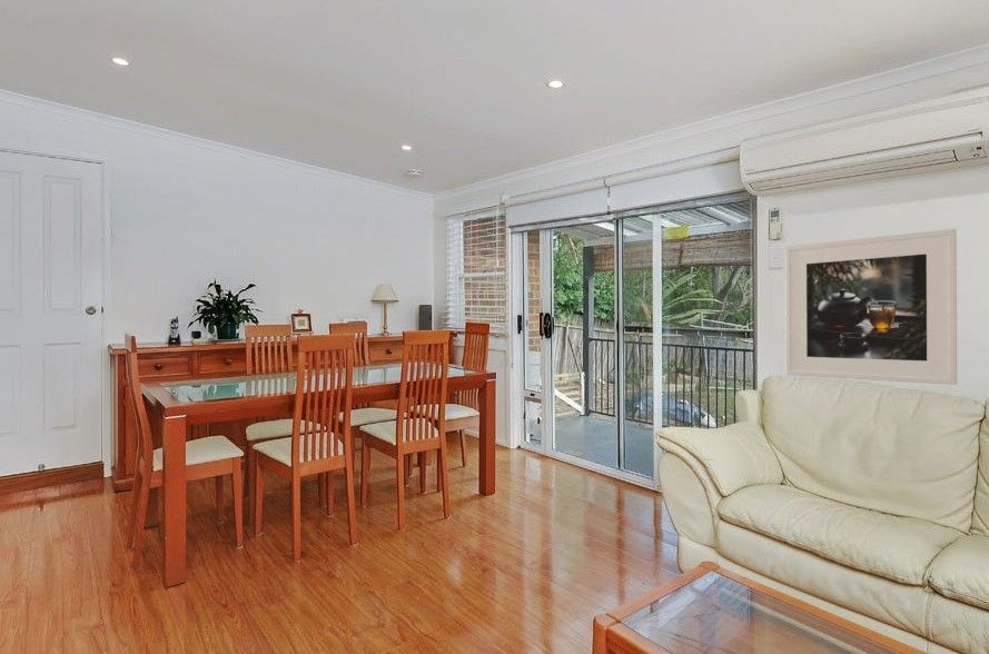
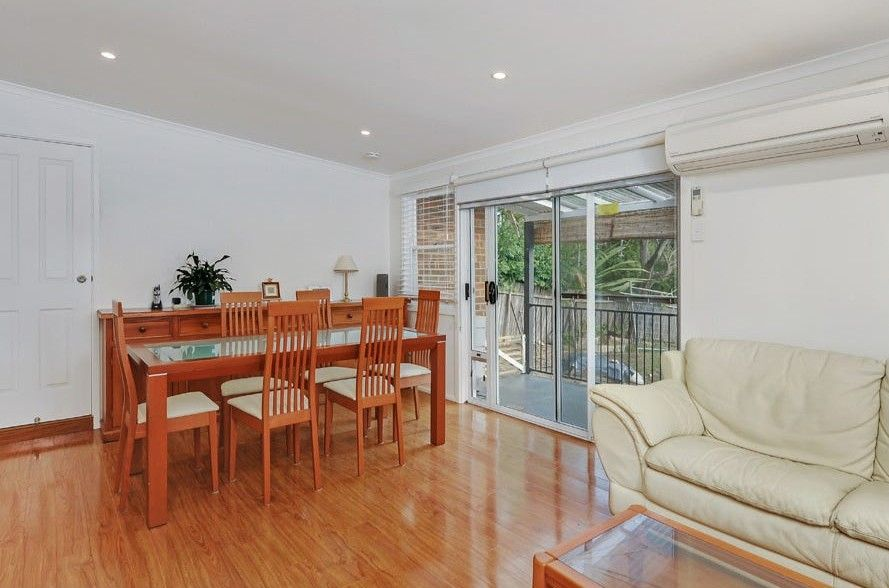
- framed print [784,228,958,386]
